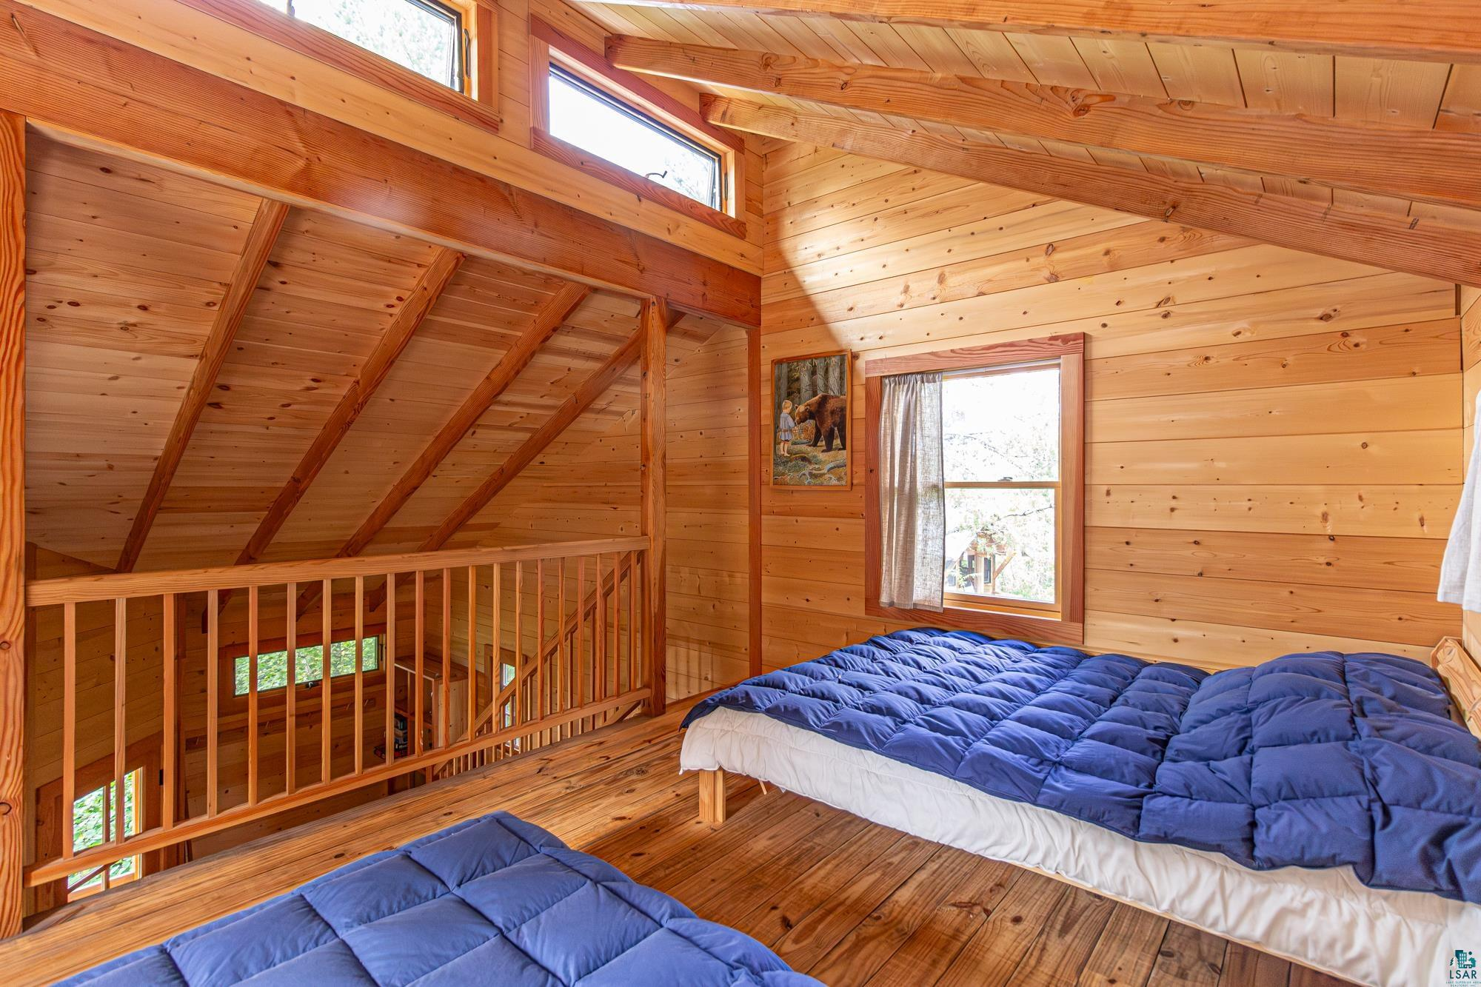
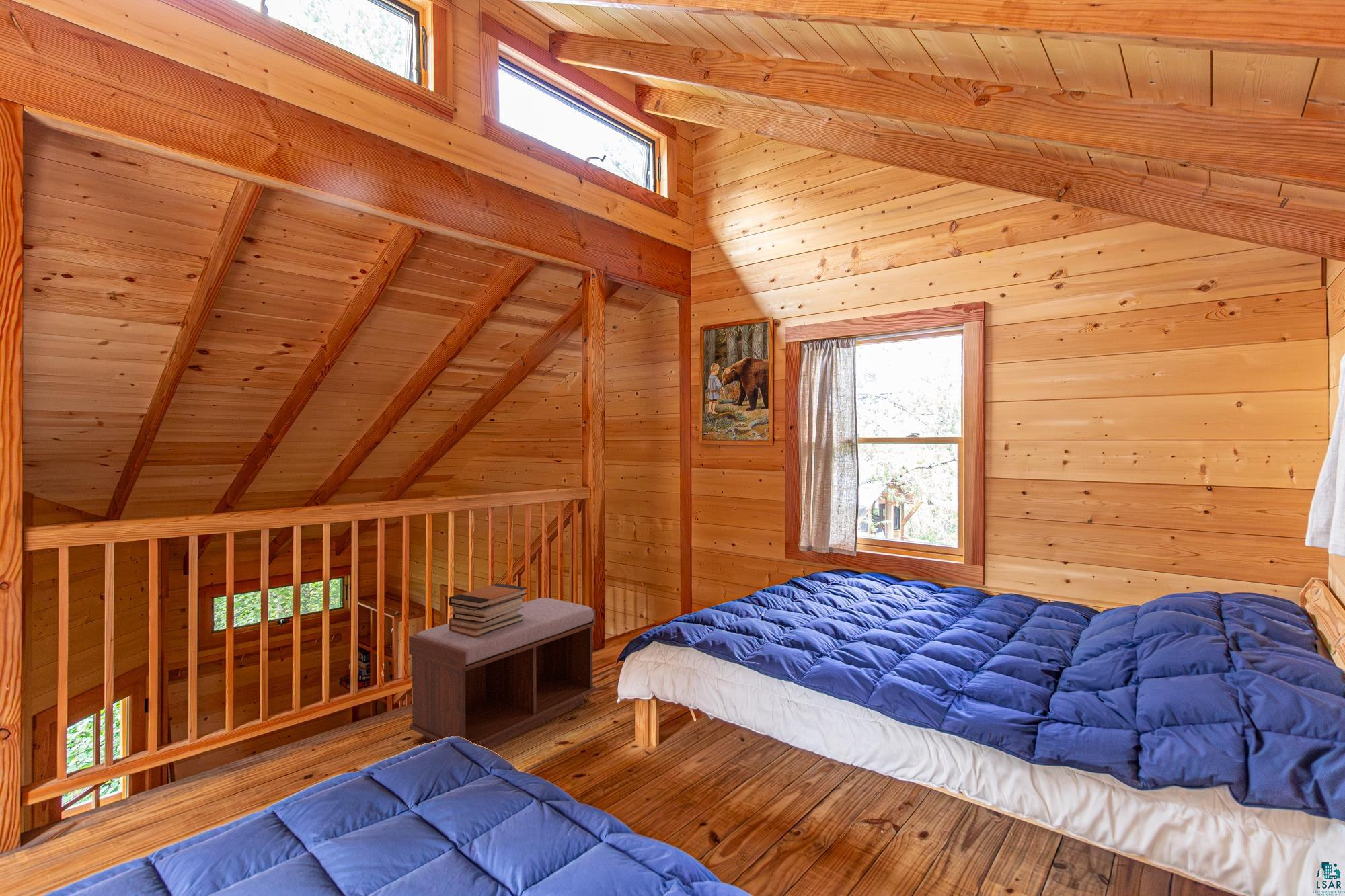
+ book stack [448,583,528,637]
+ bench [408,597,597,750]
